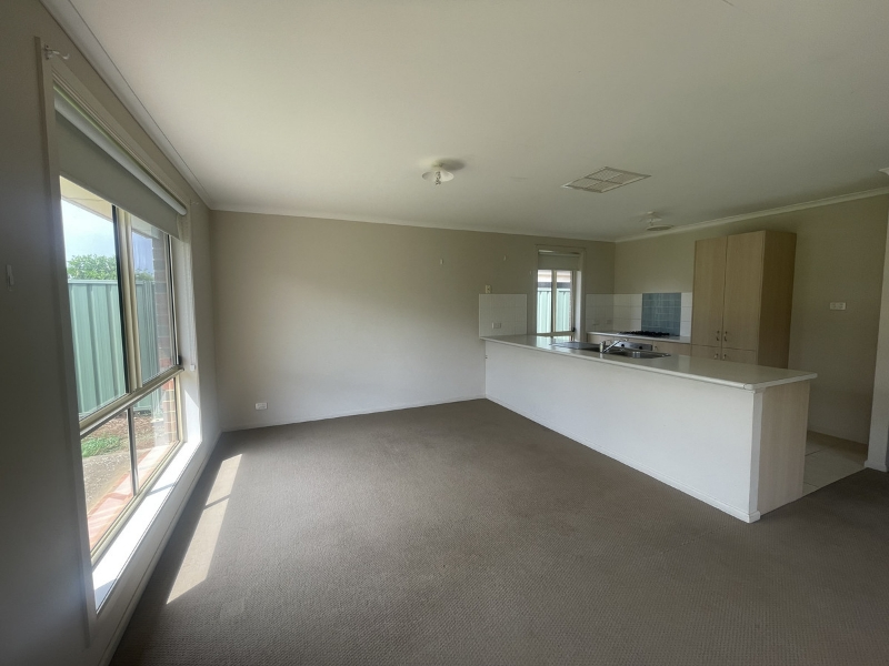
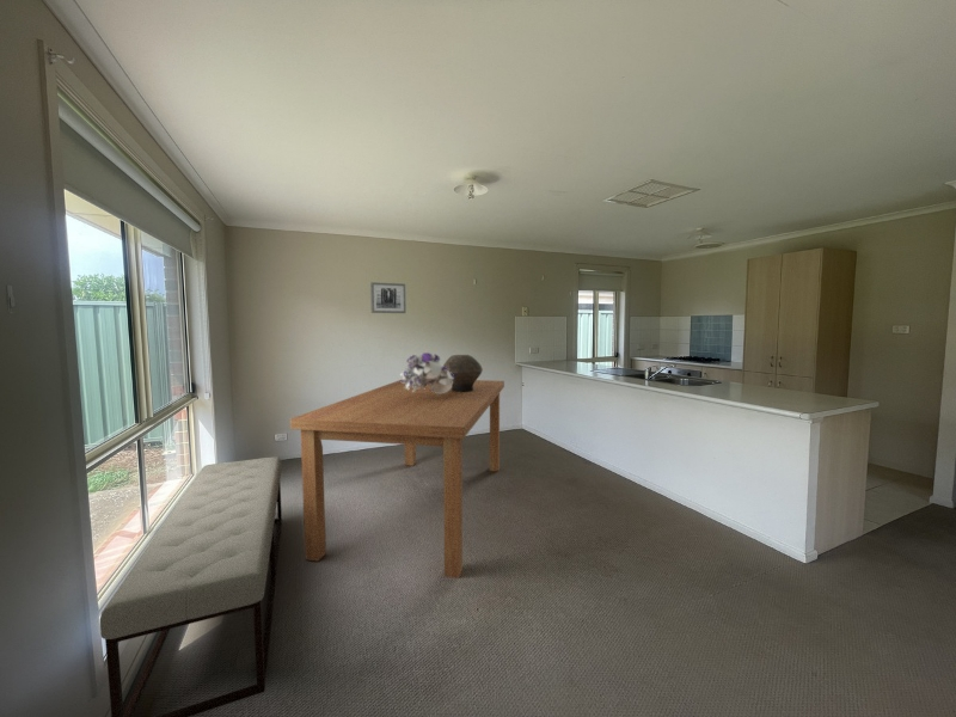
+ bouquet [399,351,454,393]
+ wall art [369,281,407,314]
+ dining table [289,378,505,580]
+ bench [99,455,283,717]
+ ceramic pot [442,354,484,392]
